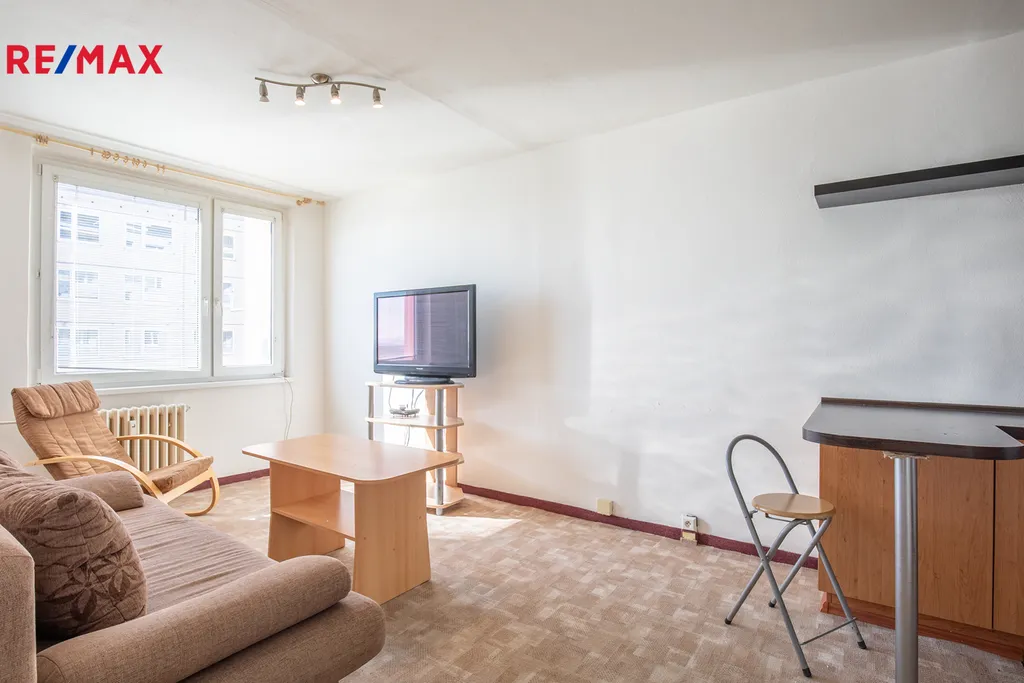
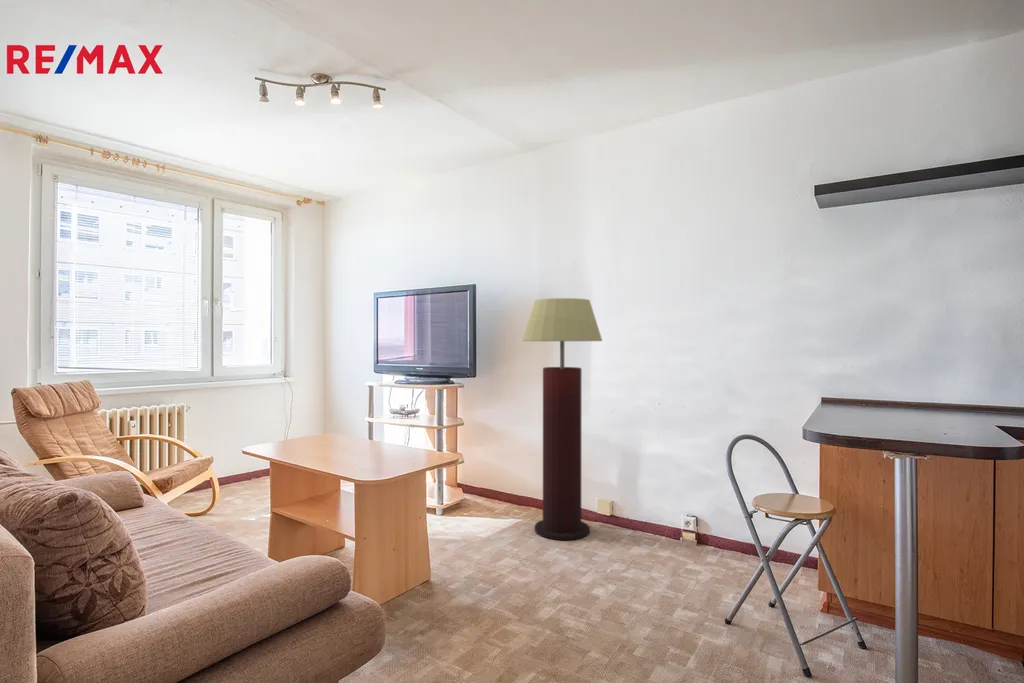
+ floor lamp [521,297,603,541]
